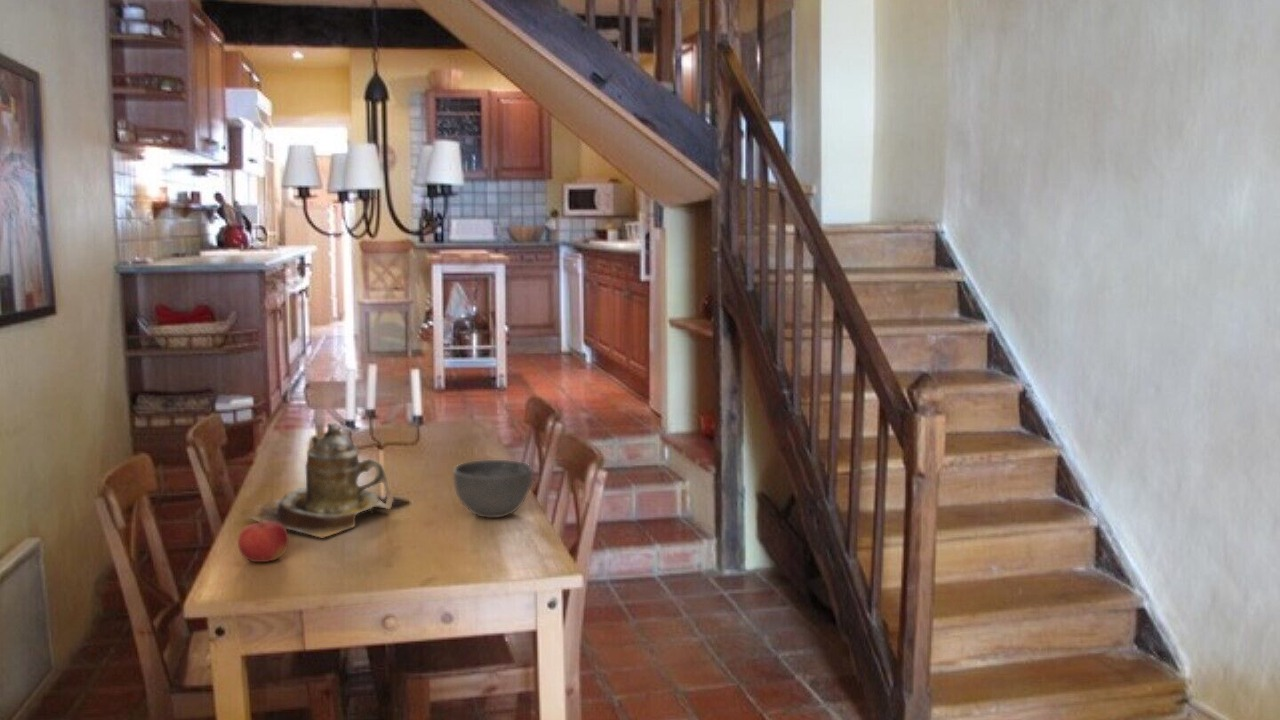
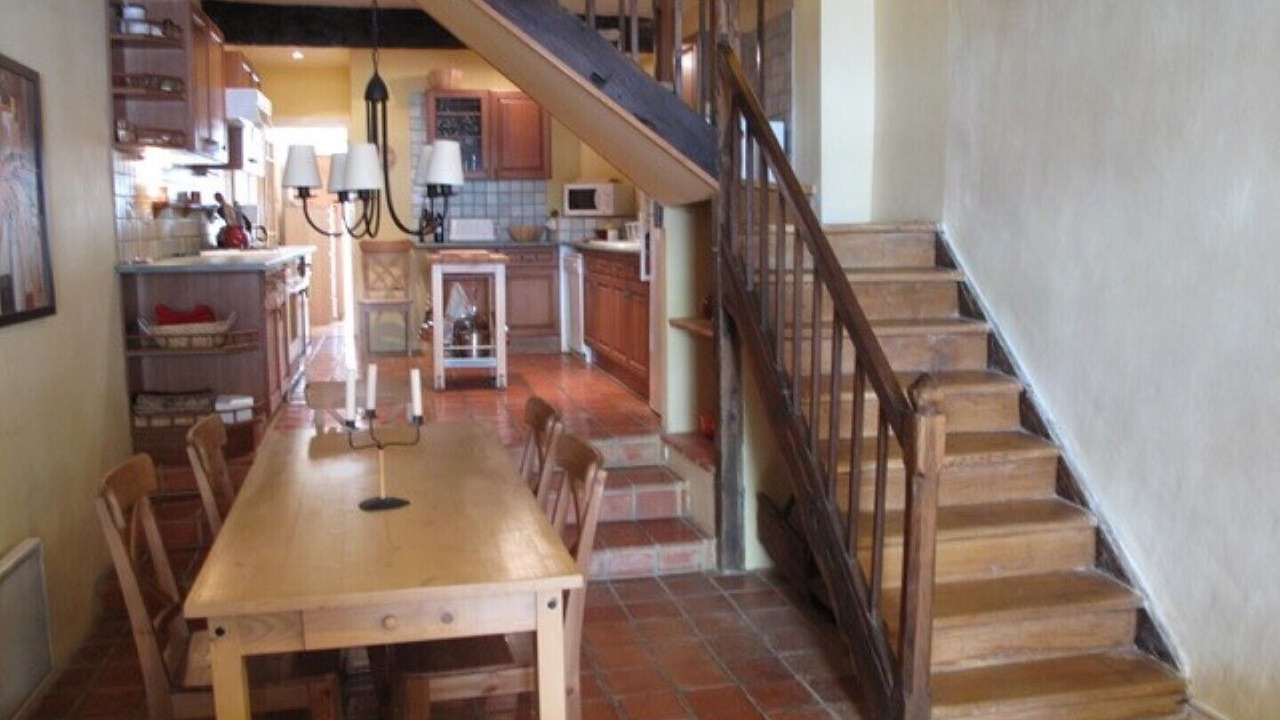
- fruit [237,519,290,563]
- teapot [237,422,396,539]
- bowl [452,459,533,519]
